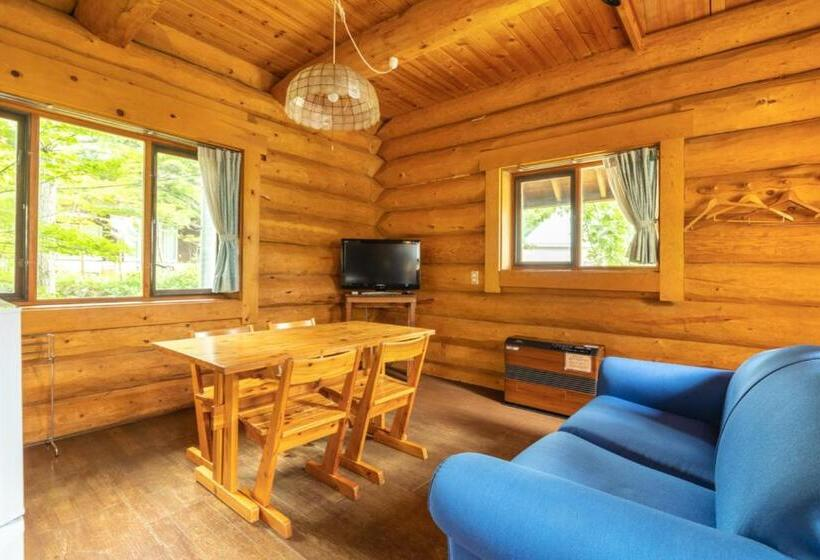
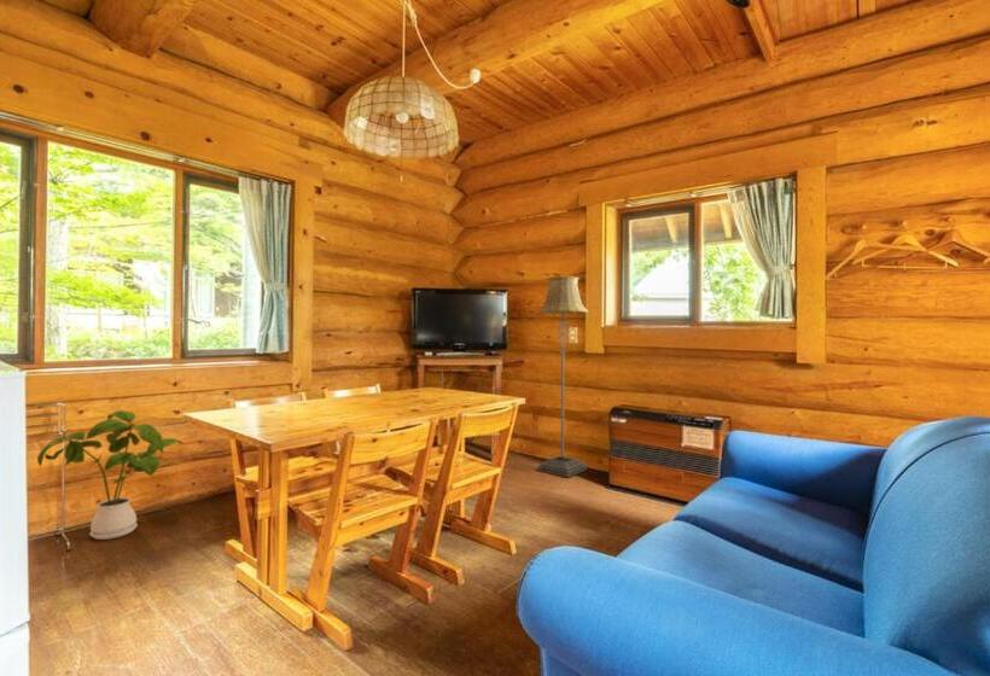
+ floor lamp [537,275,589,478]
+ house plant [36,409,184,541]
